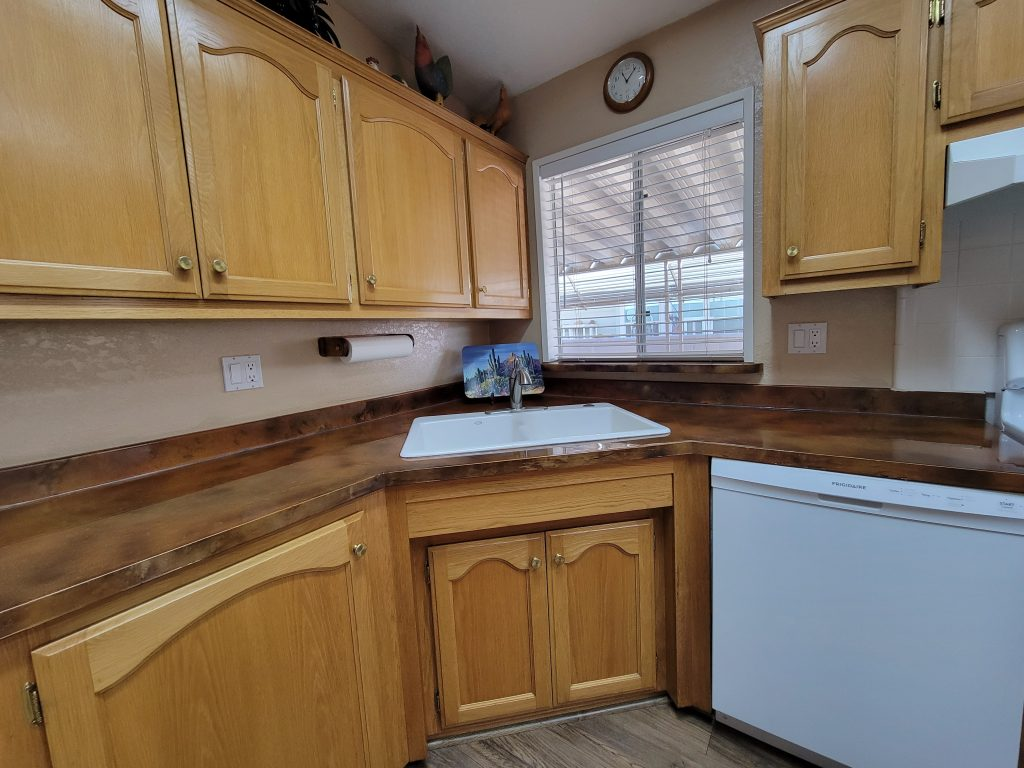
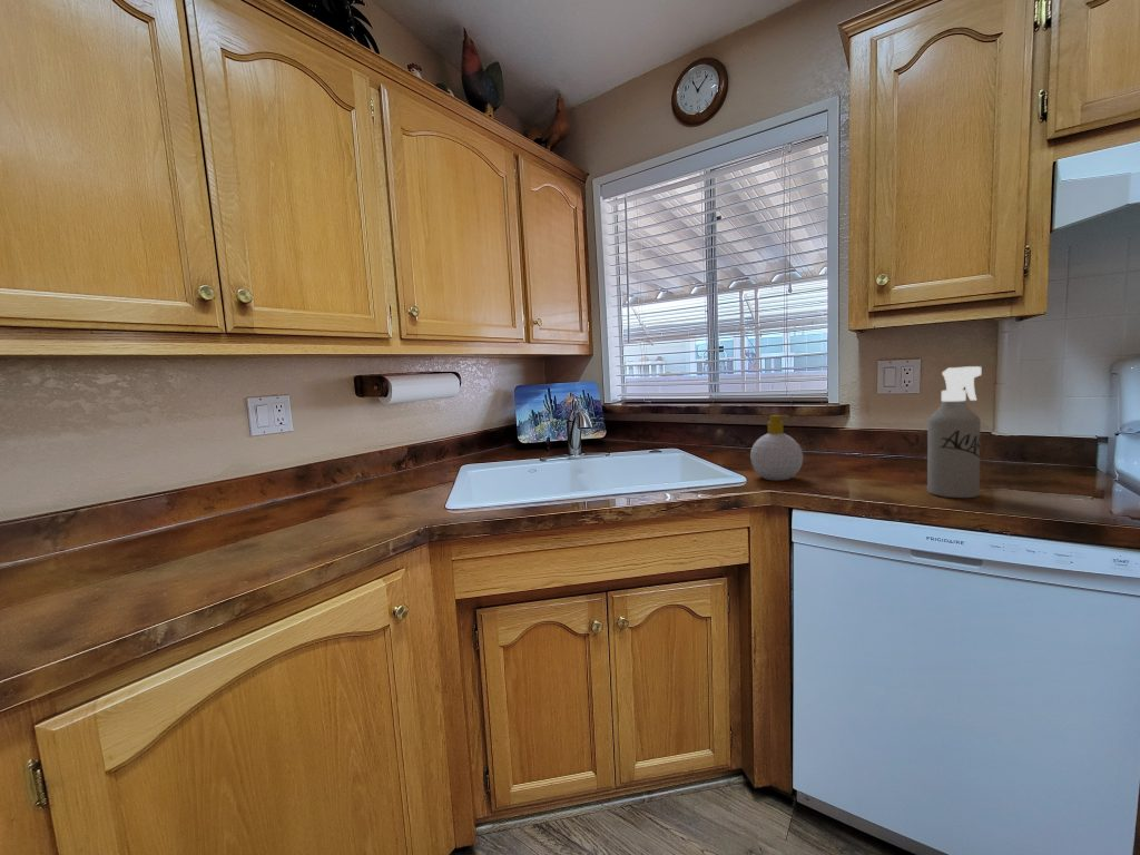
+ spray bottle [926,365,982,499]
+ soap bottle [749,414,804,481]
